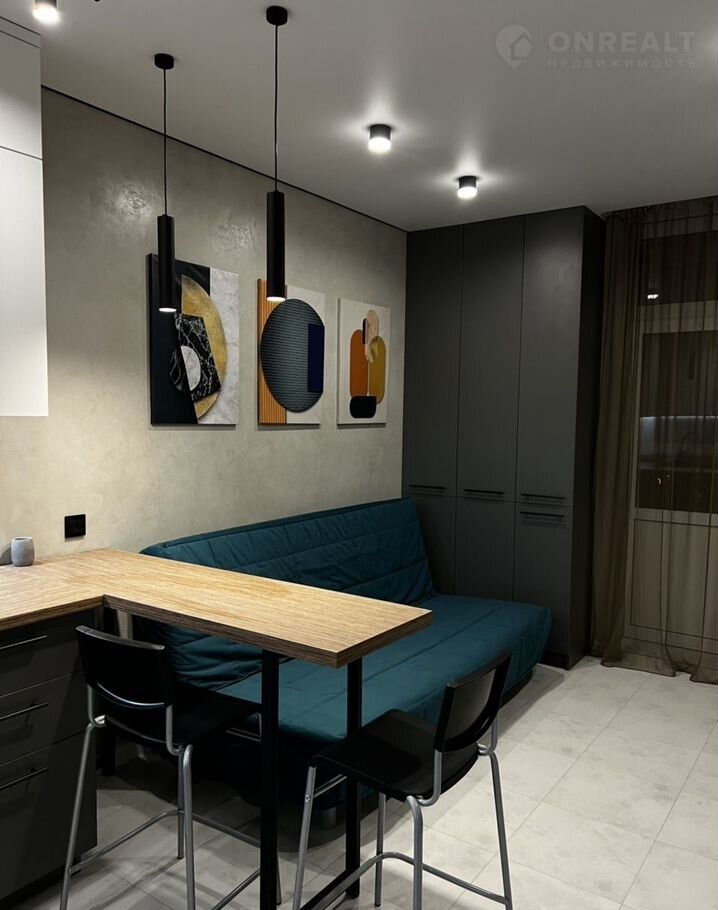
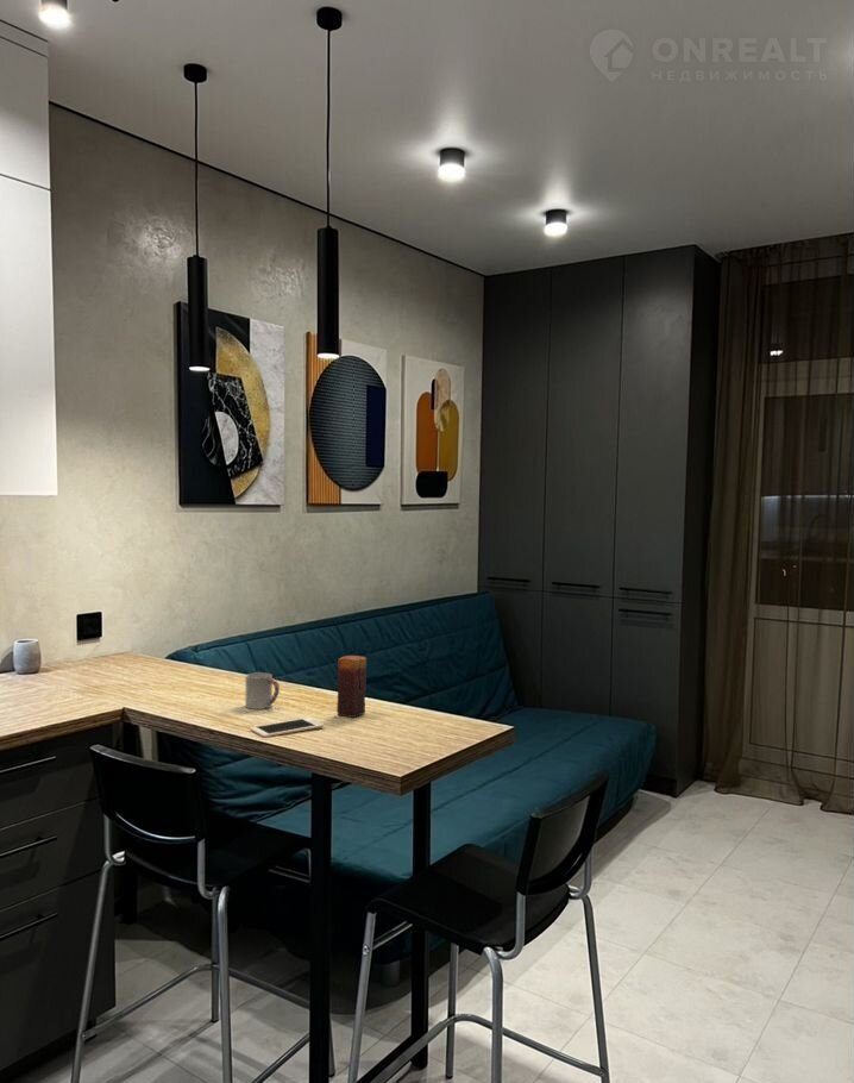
+ candle [335,655,368,719]
+ cell phone [249,716,325,739]
+ cup [244,671,281,710]
